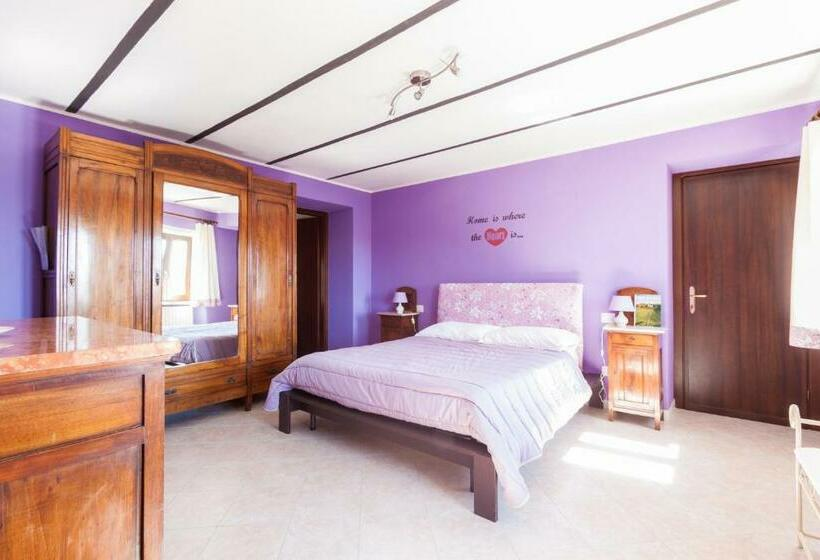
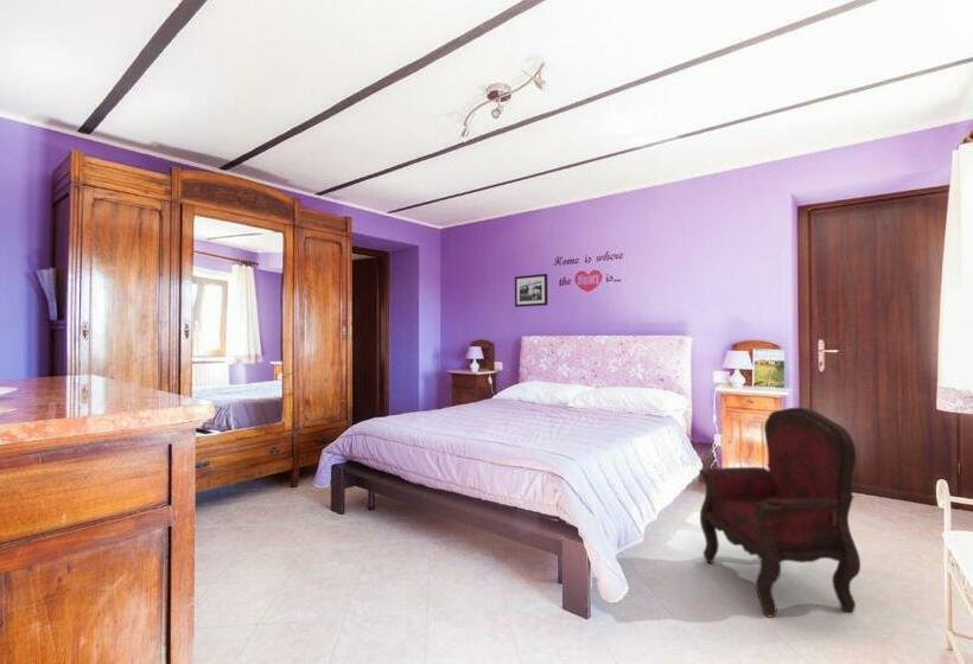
+ picture frame [514,273,549,308]
+ armchair [698,407,861,619]
